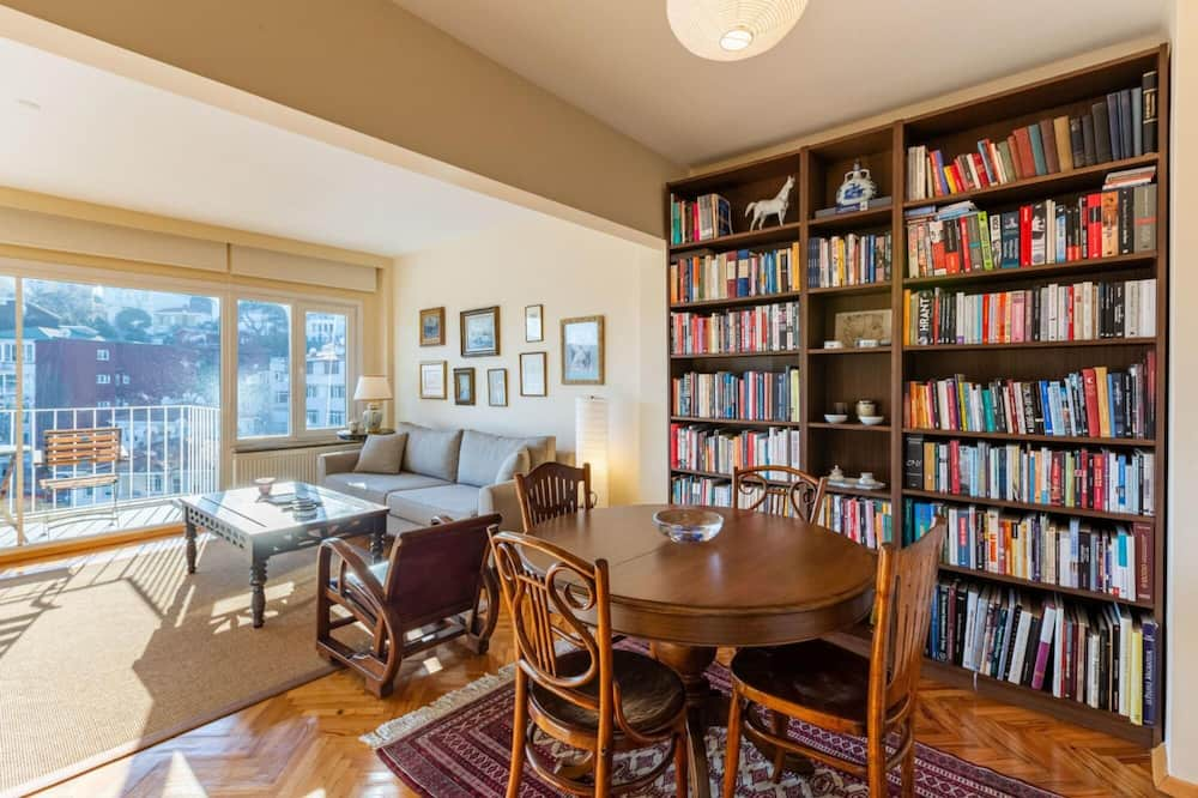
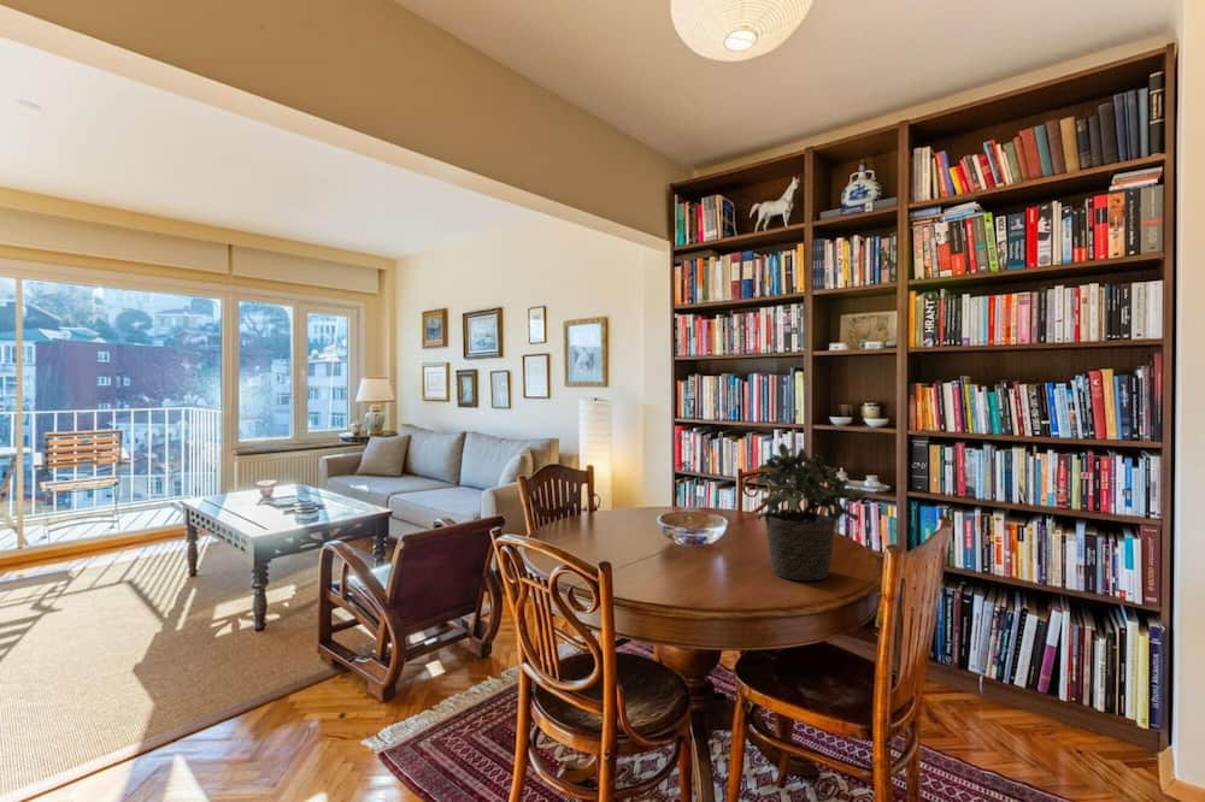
+ potted plant [756,442,869,582]
